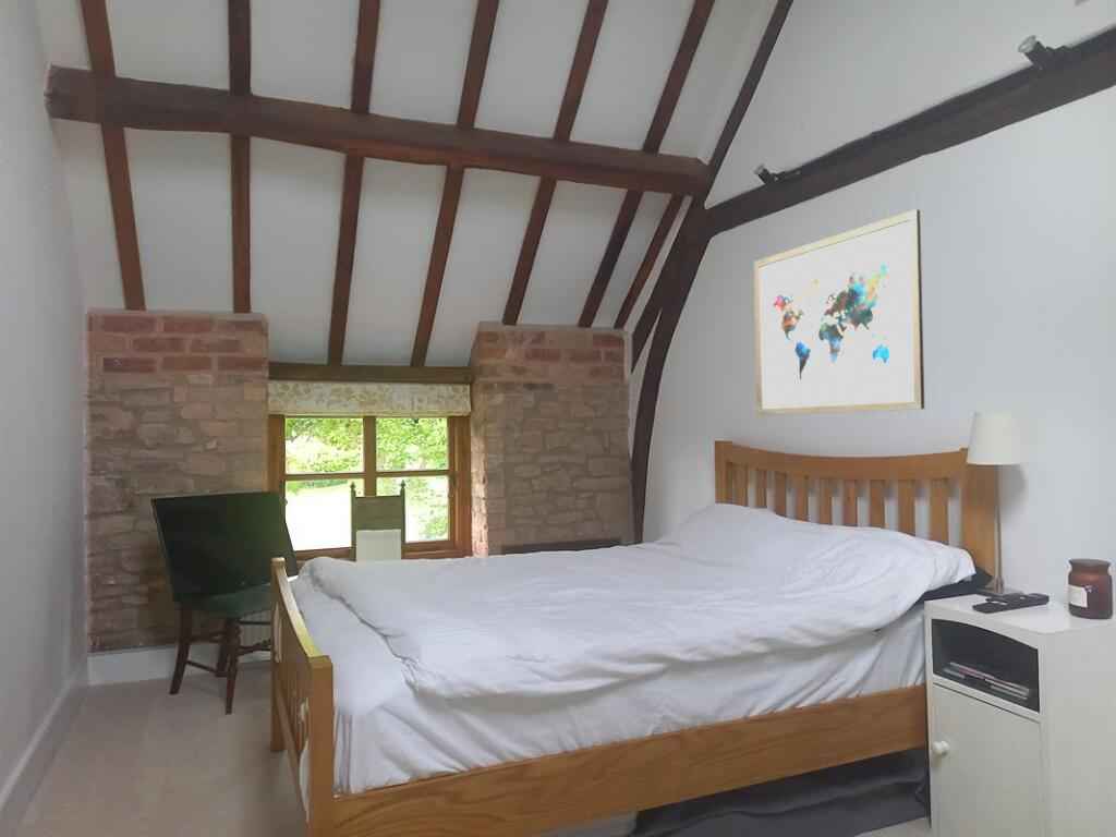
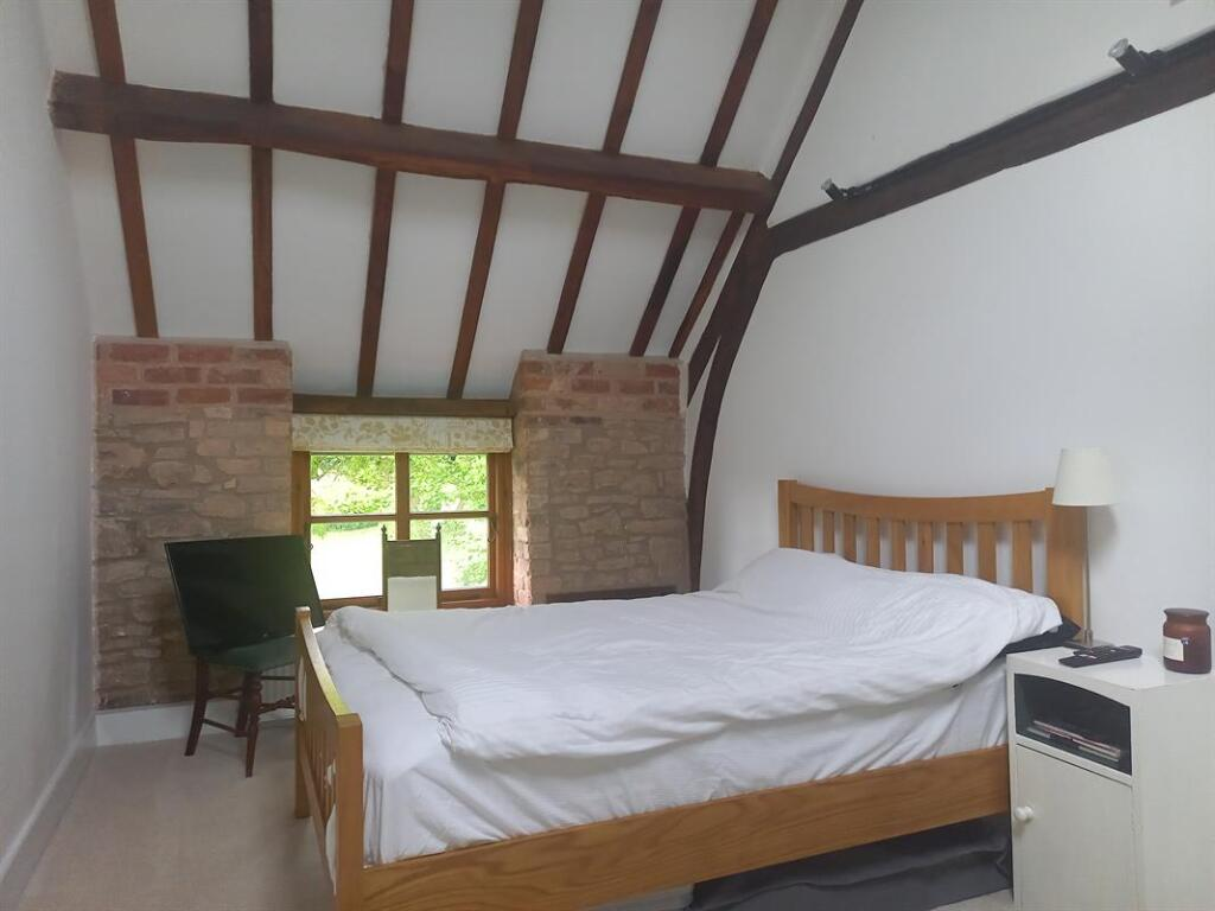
- wall art [753,208,925,416]
